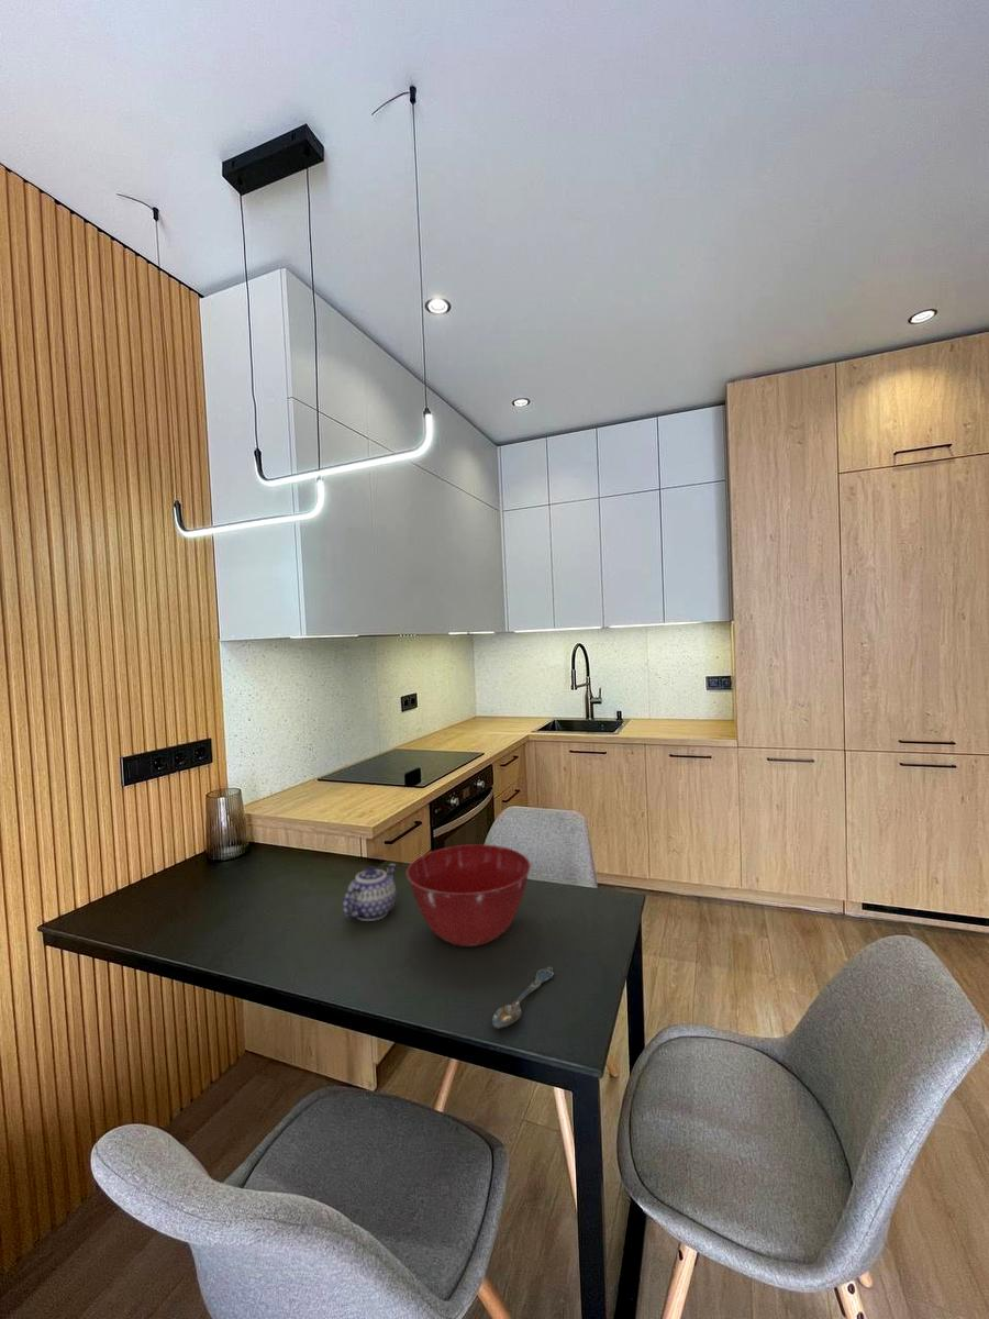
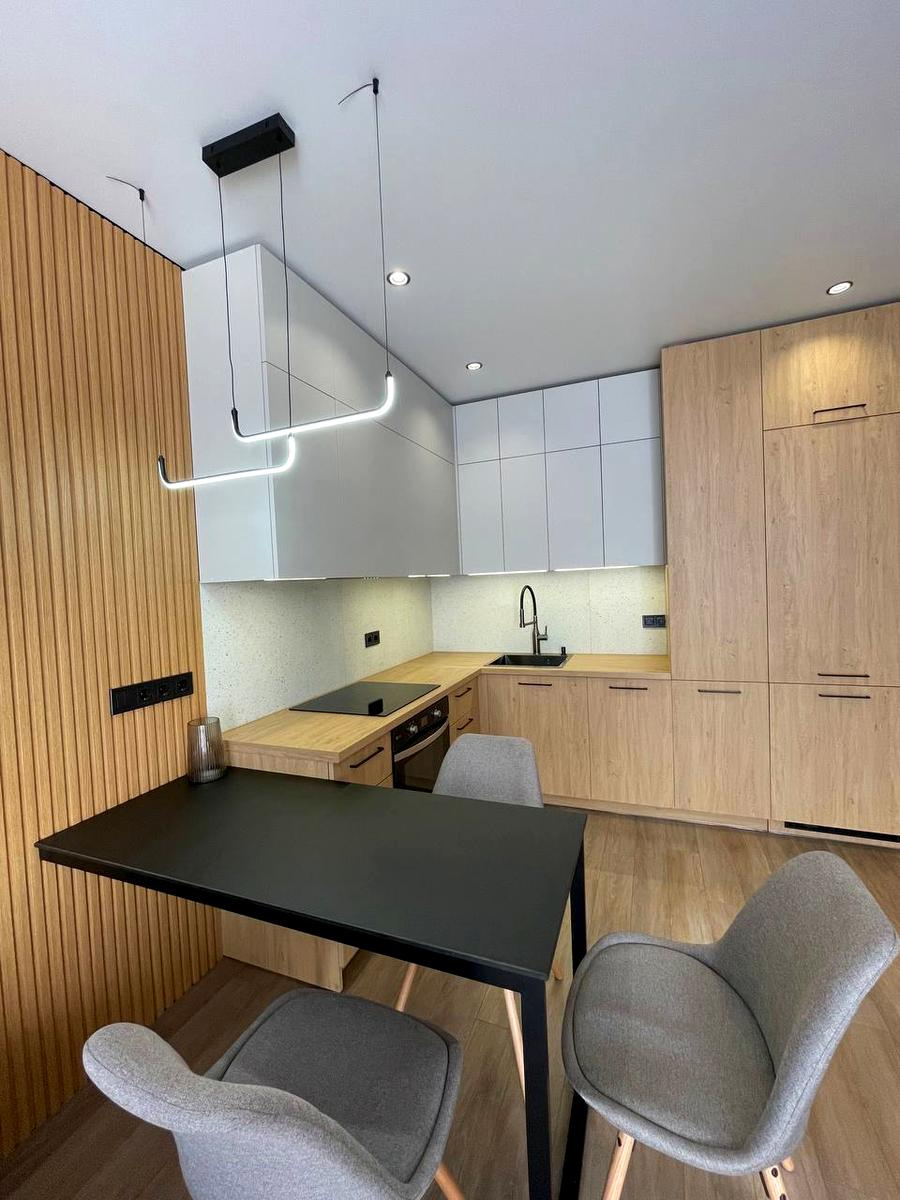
- spoon [491,966,555,1030]
- teapot [342,863,397,922]
- mixing bowl [405,843,532,947]
